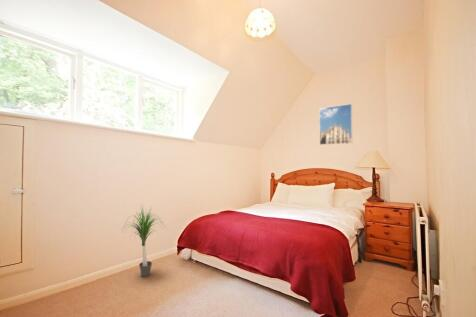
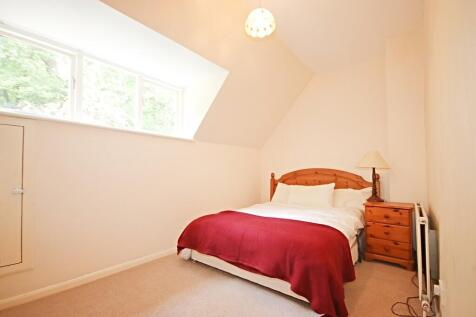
- potted plant [120,203,167,278]
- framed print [318,103,353,146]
